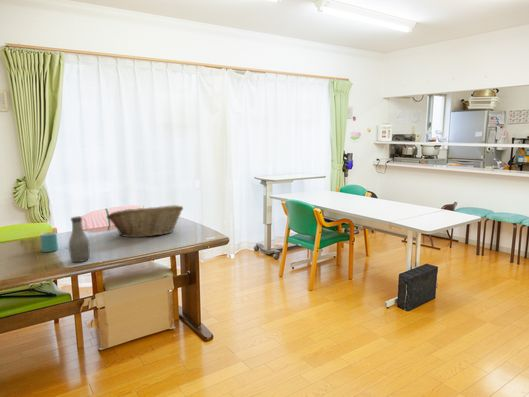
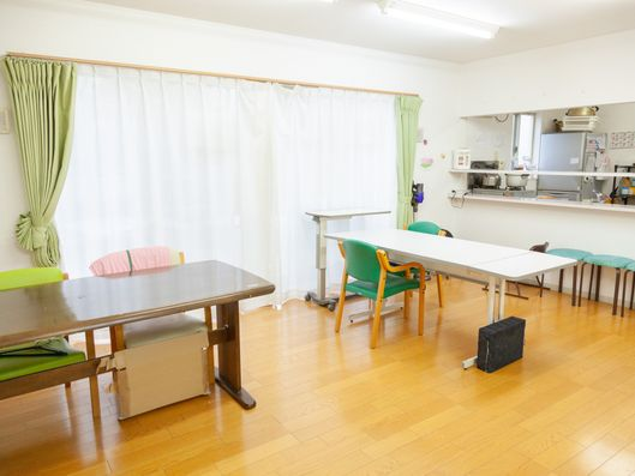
- bottle [68,215,91,263]
- fruit basket [106,204,184,238]
- mug [39,231,59,253]
